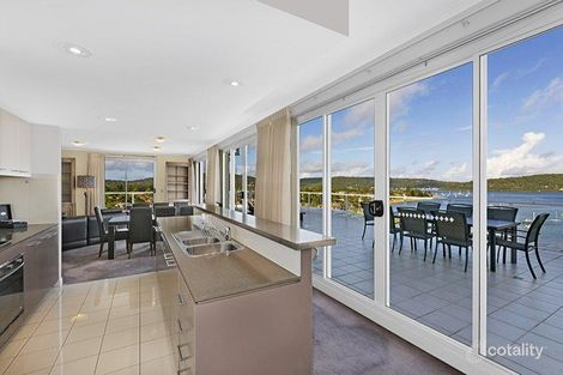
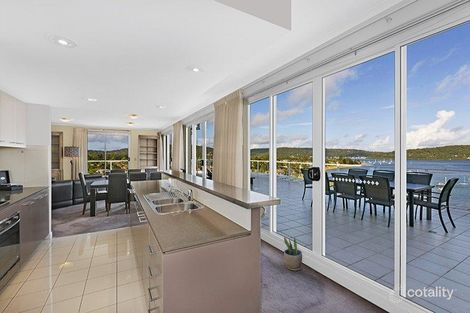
+ potted plant [283,236,303,272]
